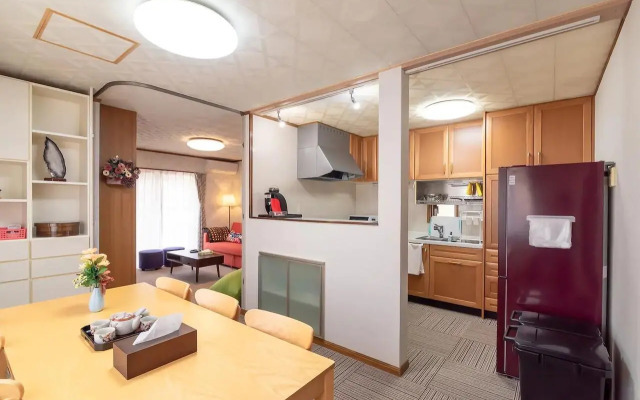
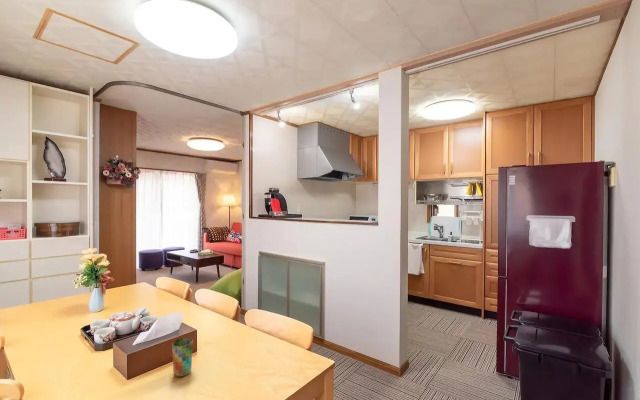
+ cup [171,337,194,378]
